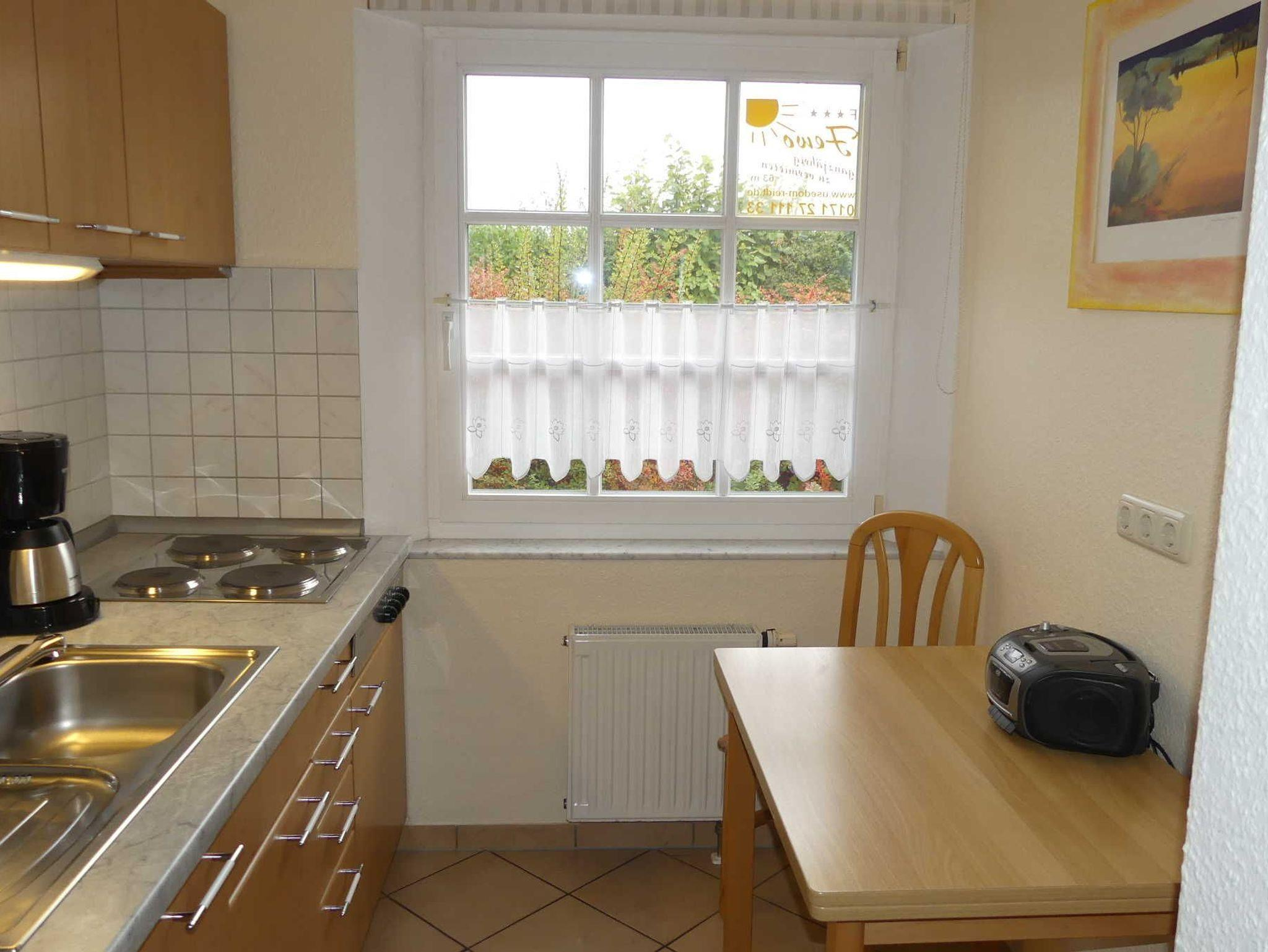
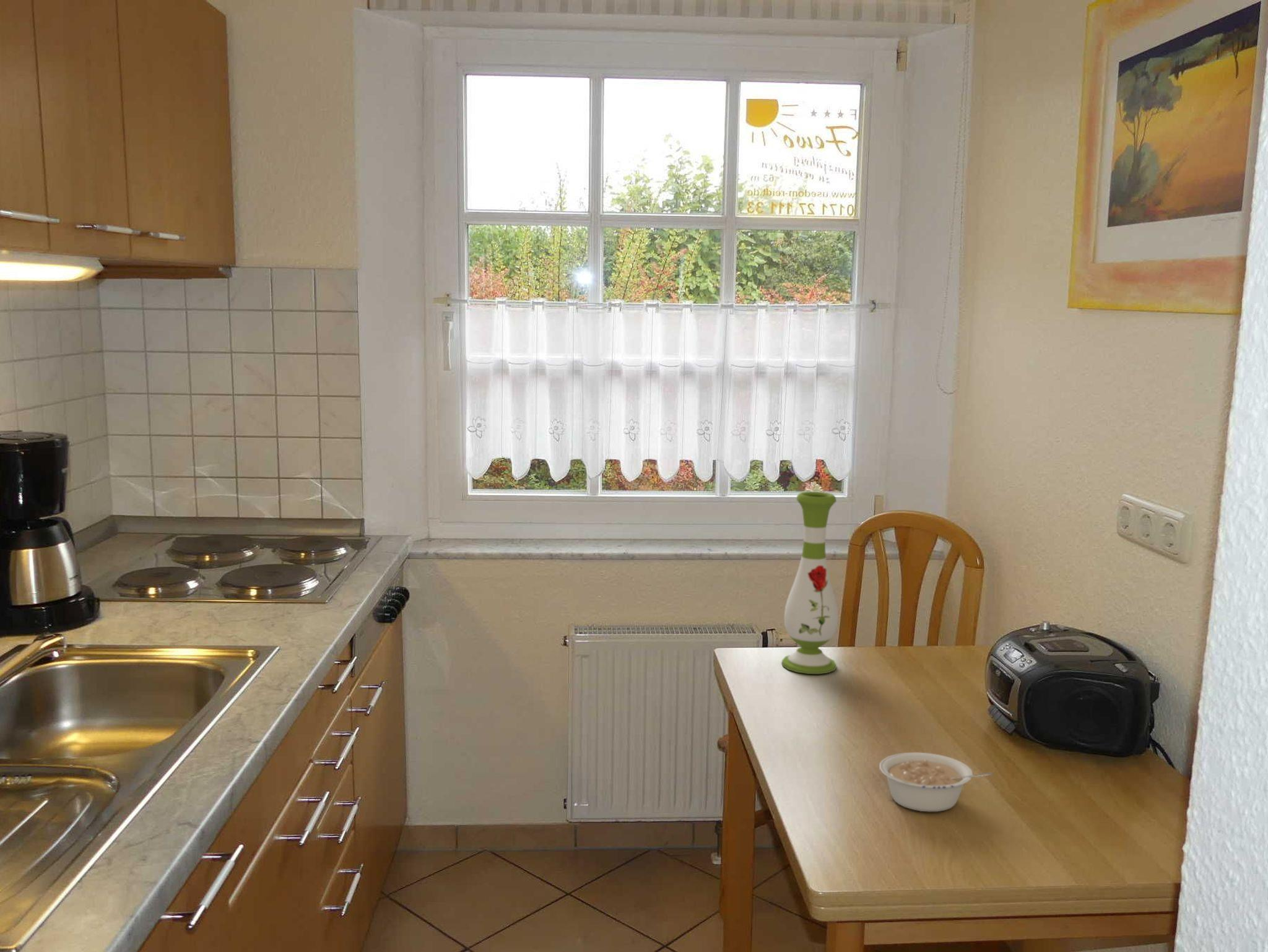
+ legume [879,752,994,812]
+ vase [781,491,839,675]
